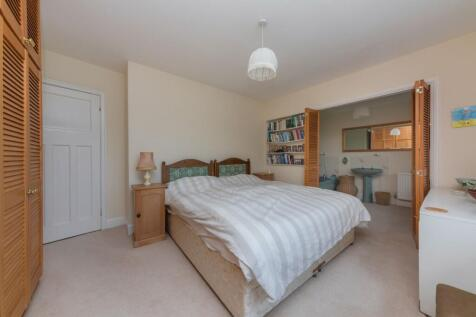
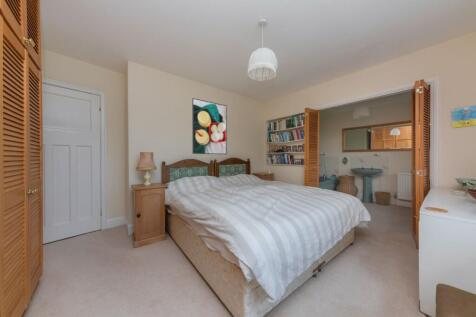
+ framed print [191,97,228,155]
